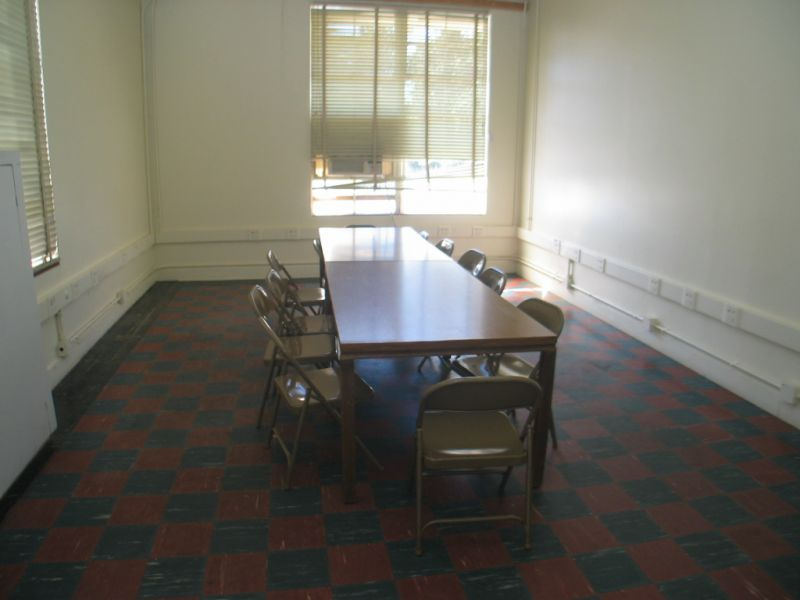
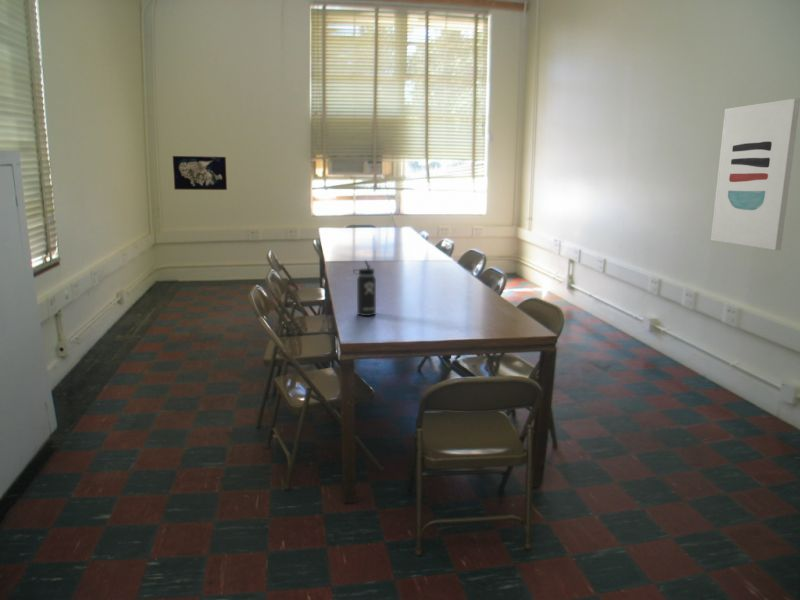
+ map [172,155,228,191]
+ thermos bottle [352,260,377,317]
+ wall art [710,97,800,251]
